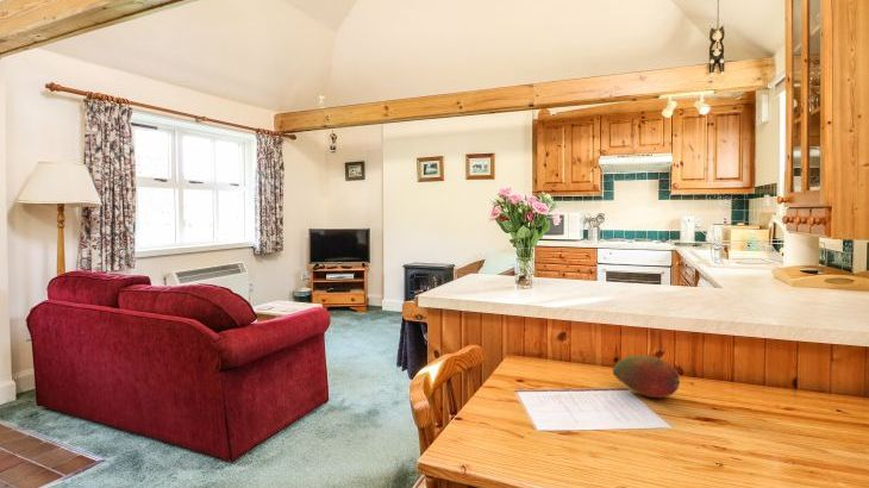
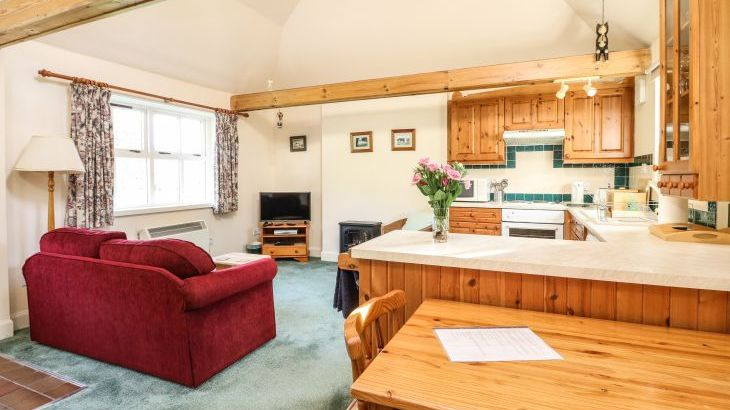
- fruit [612,355,681,399]
